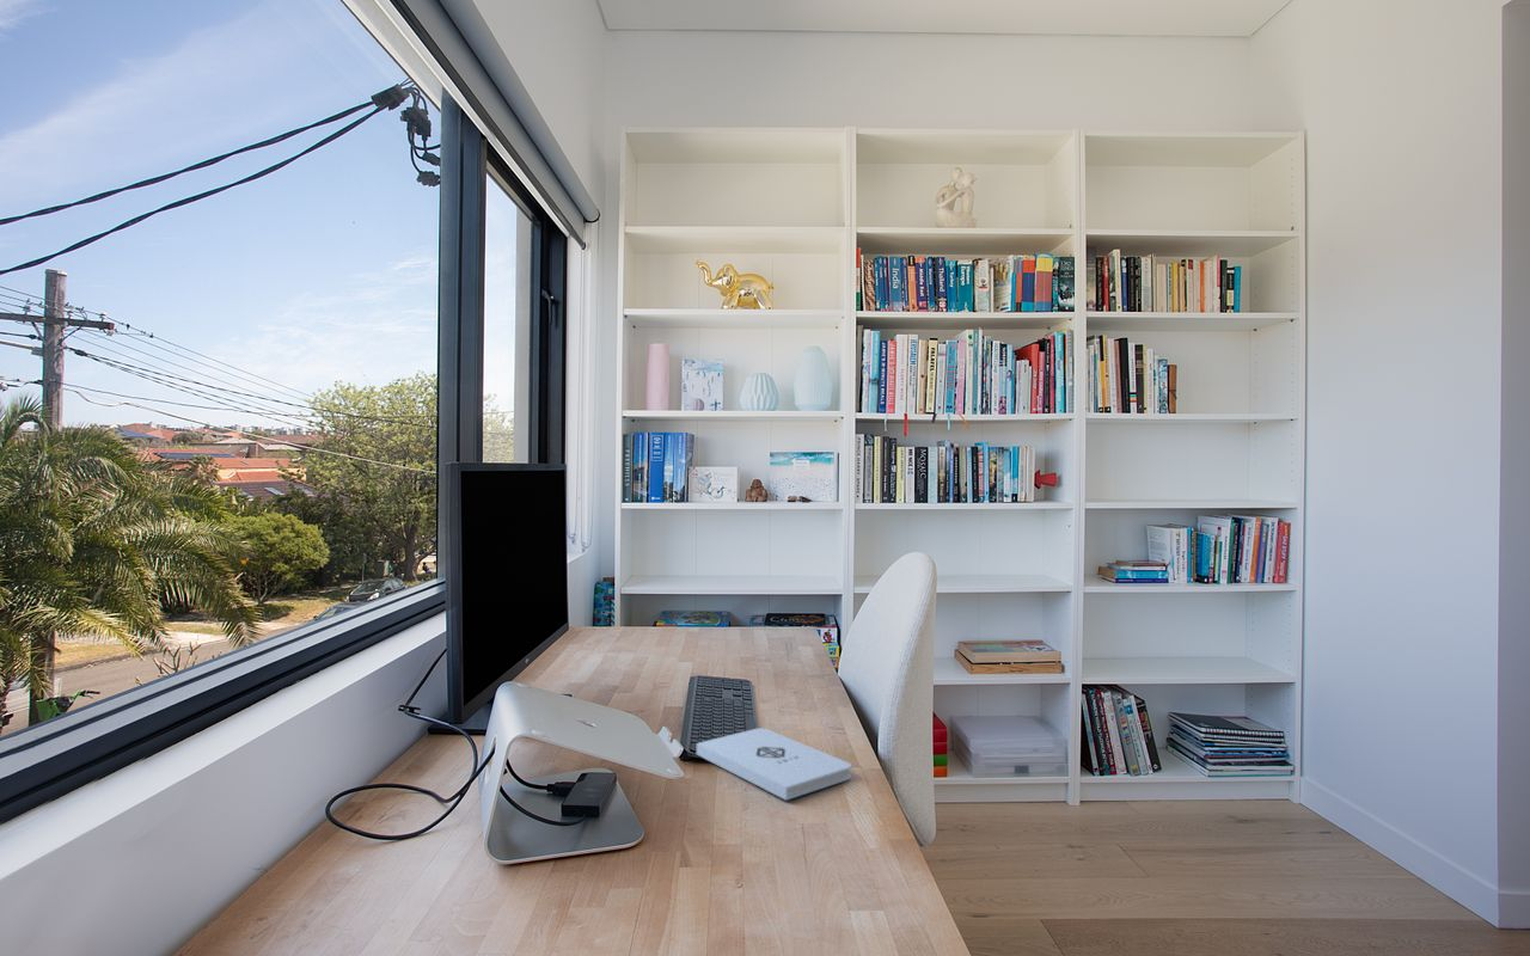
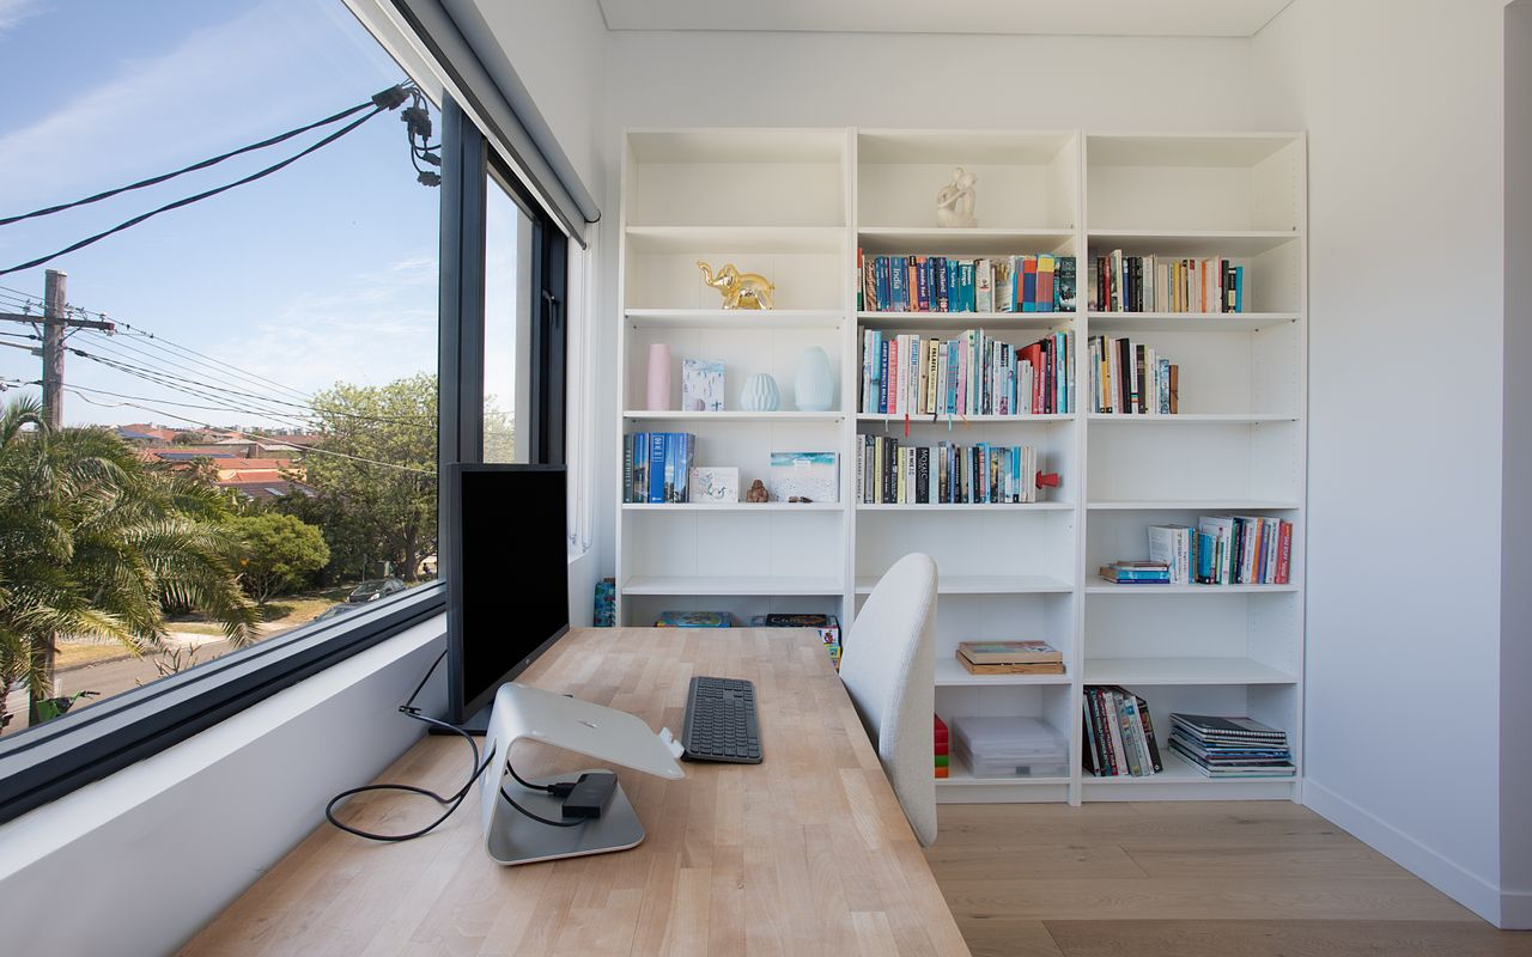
- notepad [696,727,852,802]
